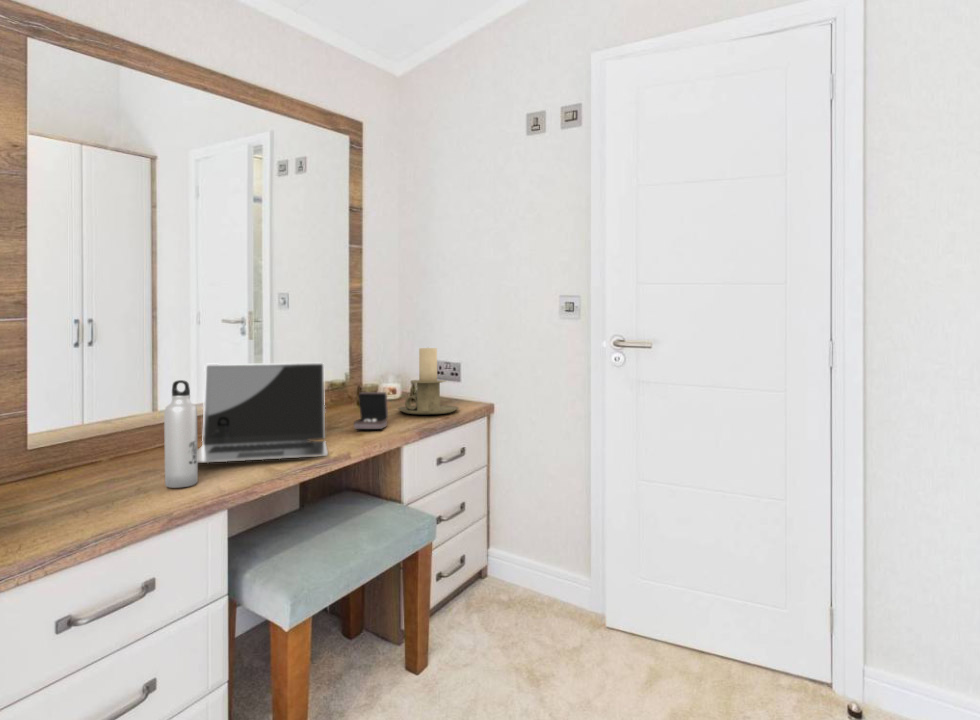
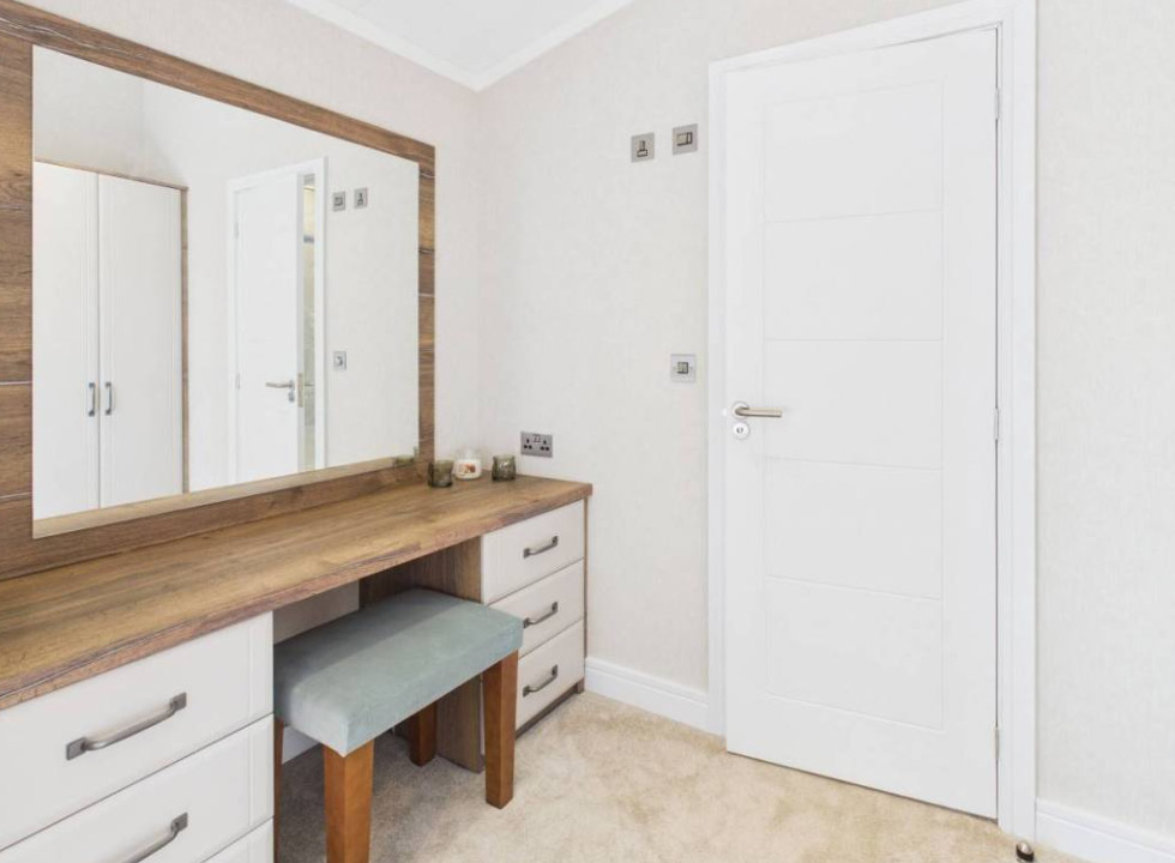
- laptop [198,362,329,464]
- water bottle [163,379,199,489]
- candle holder [397,346,460,415]
- jewelry box [353,391,389,430]
